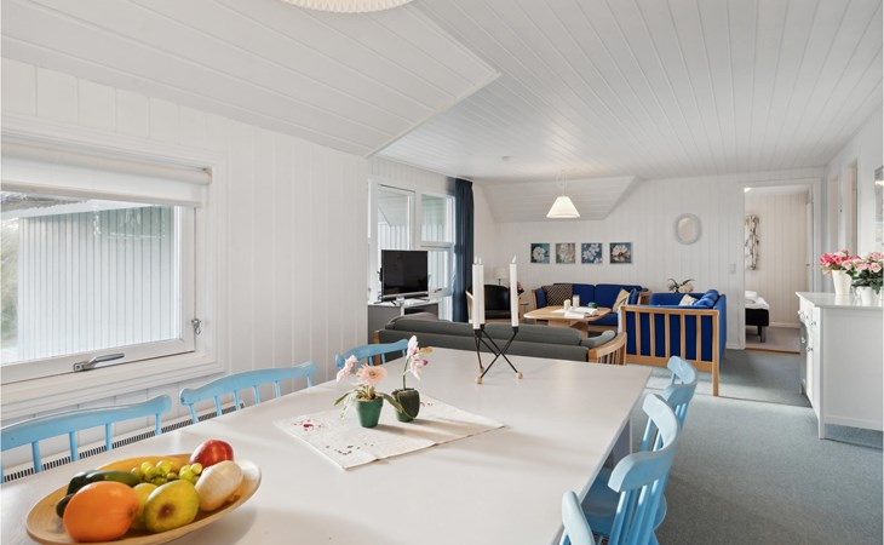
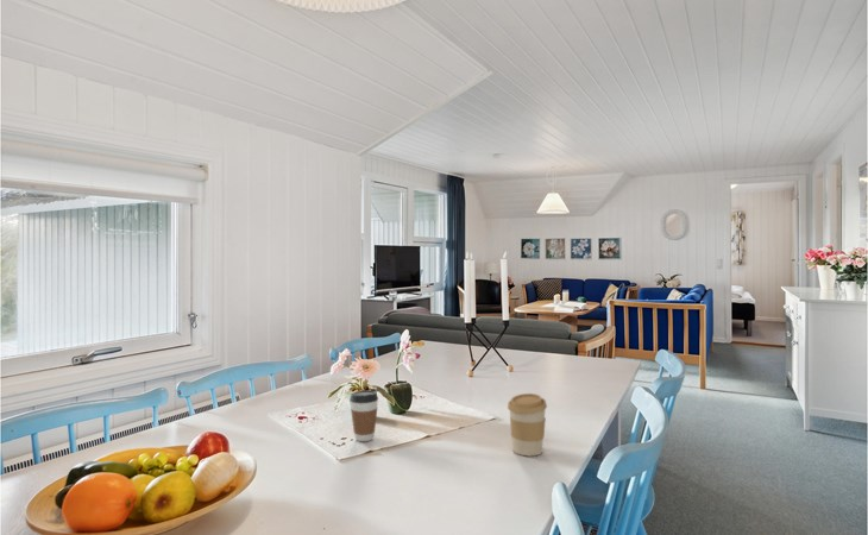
+ coffee cup [348,390,379,442]
+ coffee cup [507,392,548,457]
